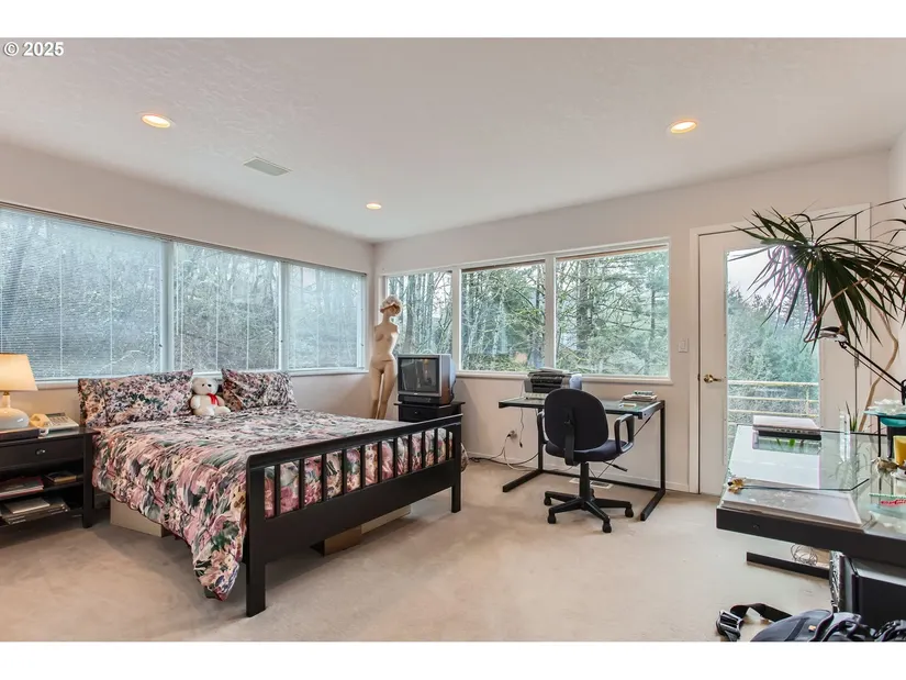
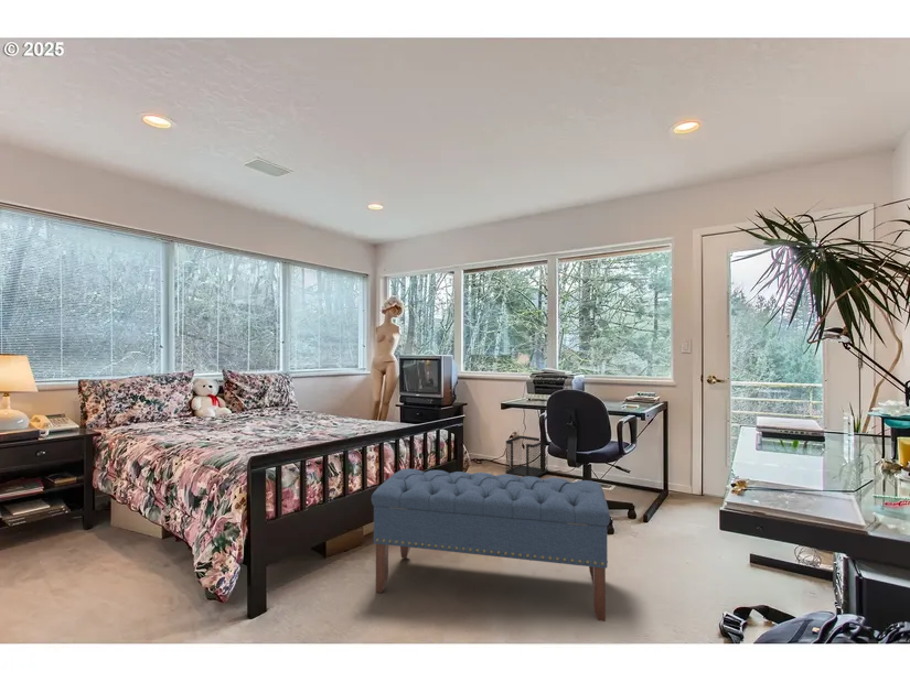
+ wastebasket [504,435,549,477]
+ bench [371,467,611,623]
